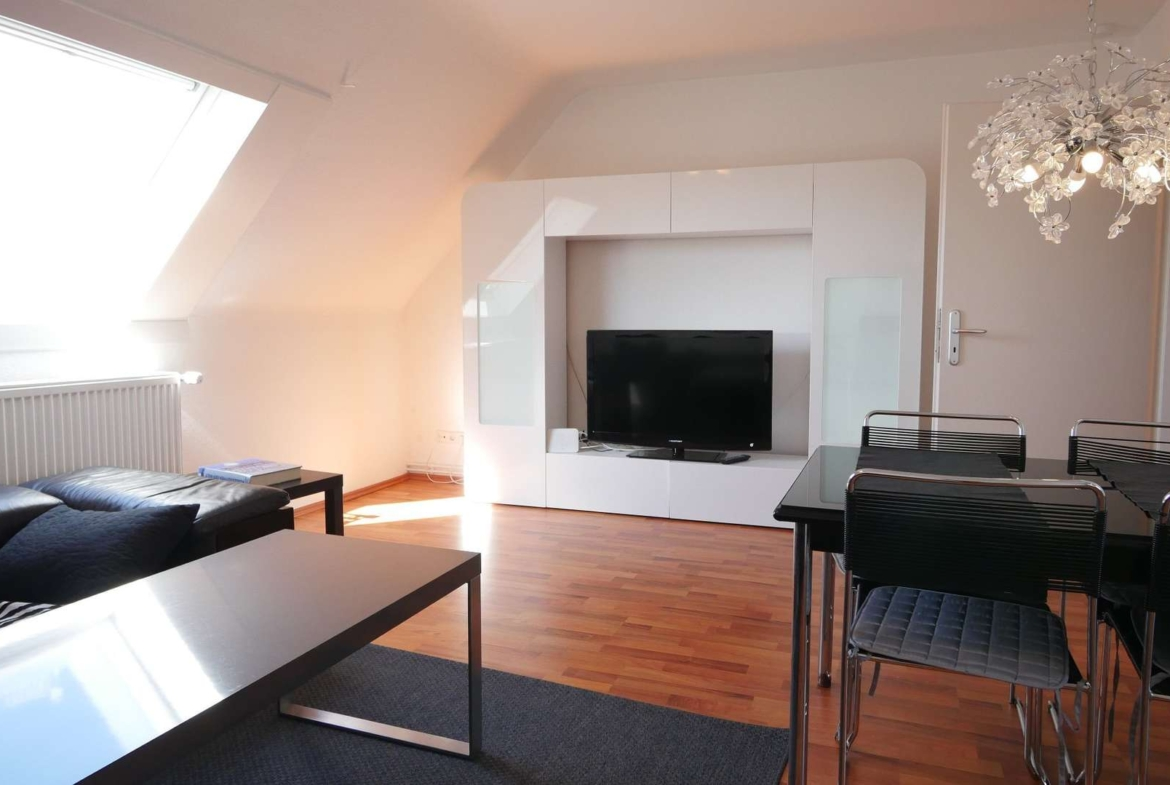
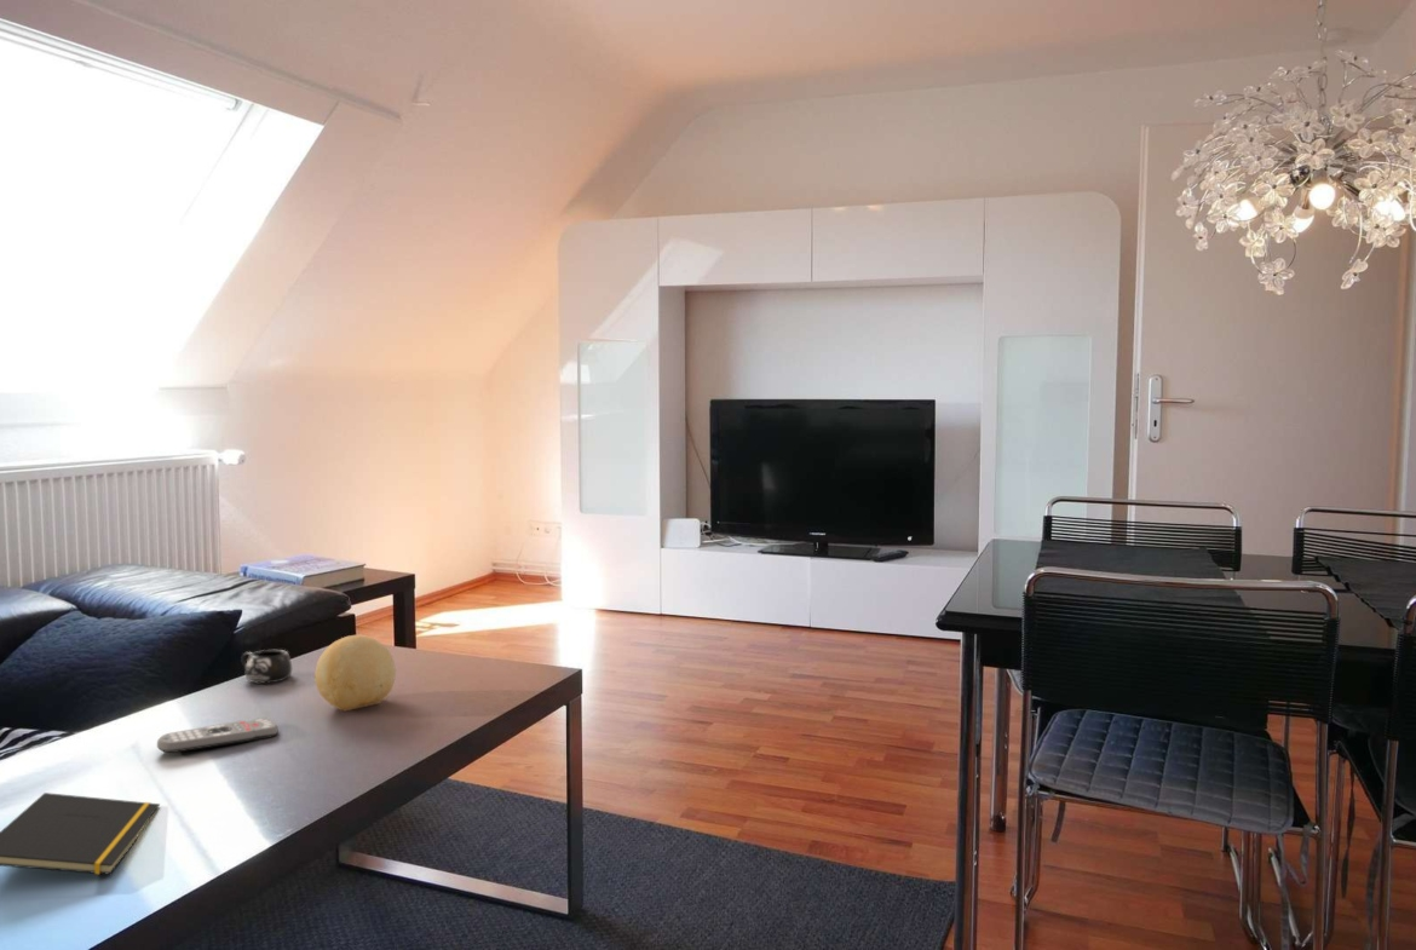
+ notepad [0,791,161,876]
+ decorative ball [313,634,397,713]
+ remote control [156,716,280,754]
+ mug [240,649,293,685]
